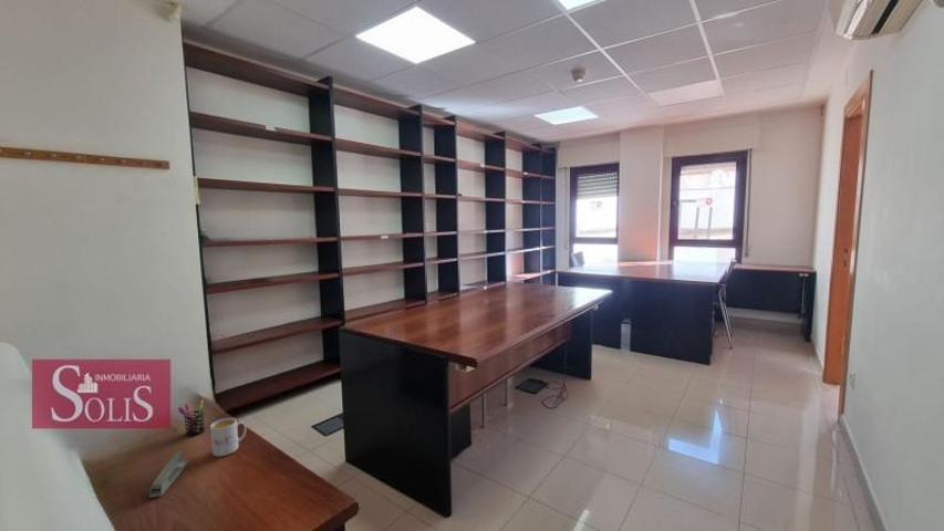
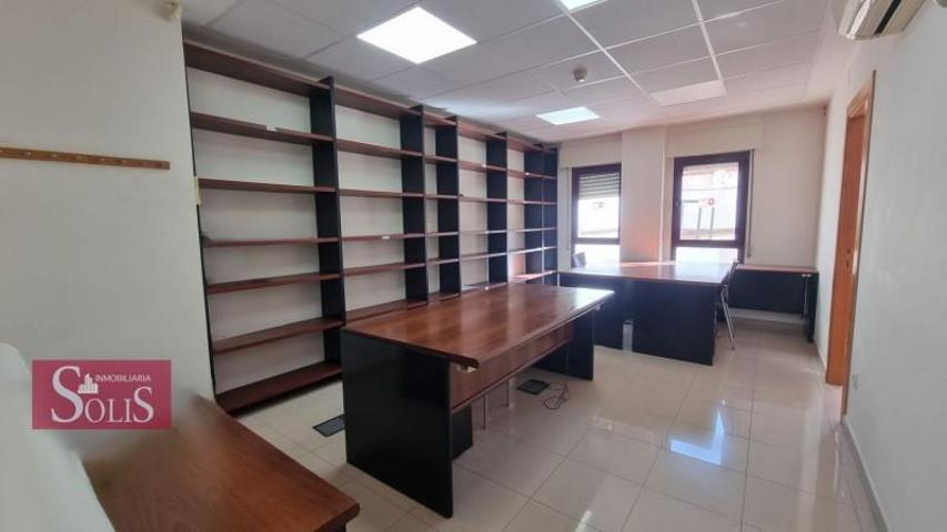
- mug [209,417,248,458]
- pen holder [177,398,206,437]
- stapler [148,450,190,499]
